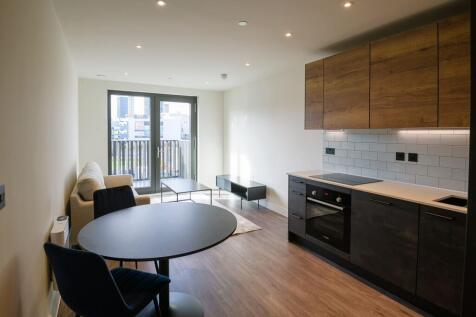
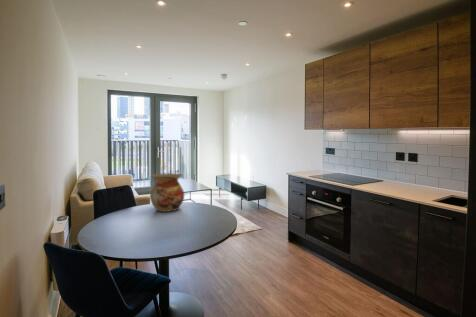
+ vase [149,173,185,213]
